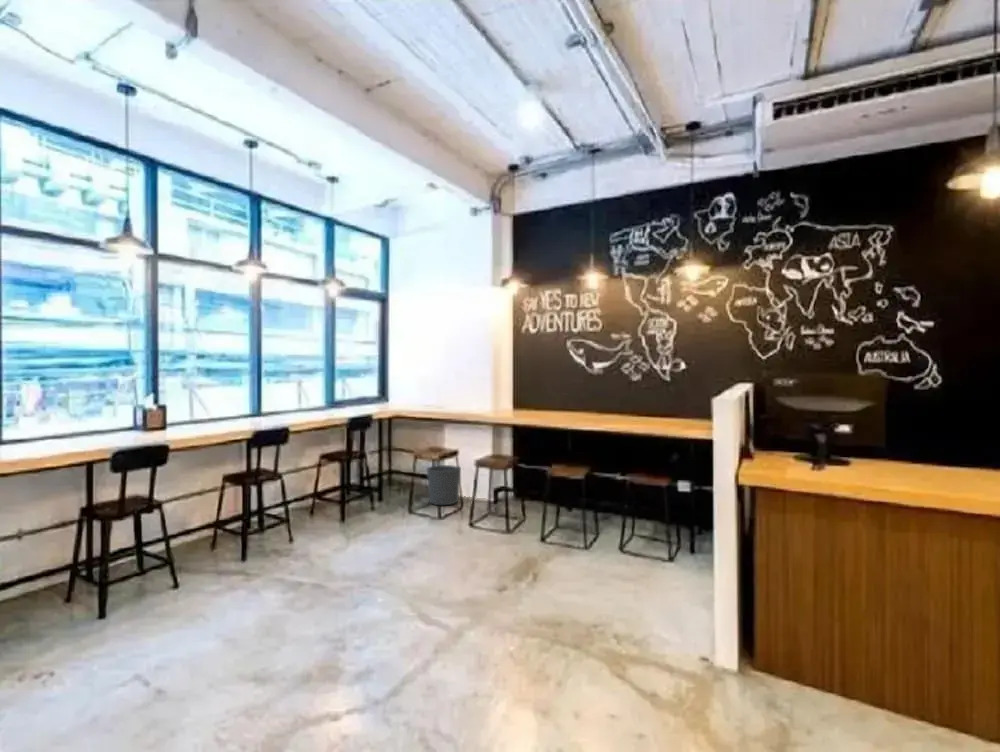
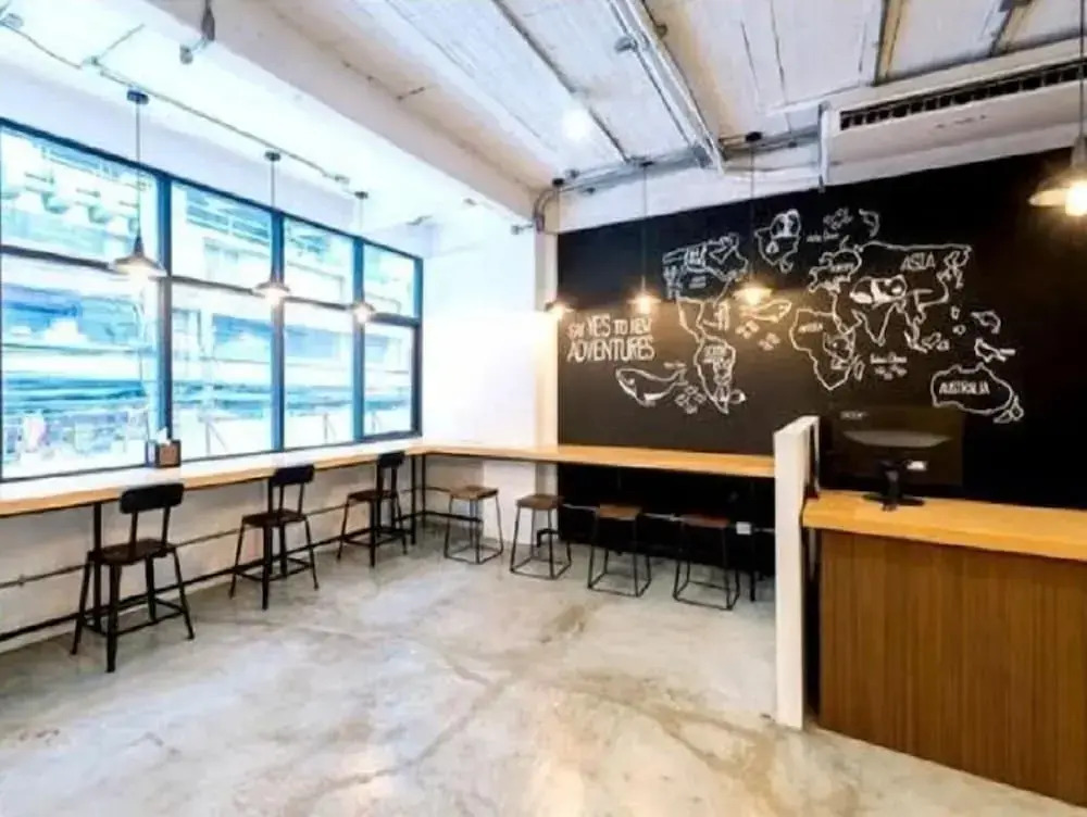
- waste bin [425,464,462,506]
